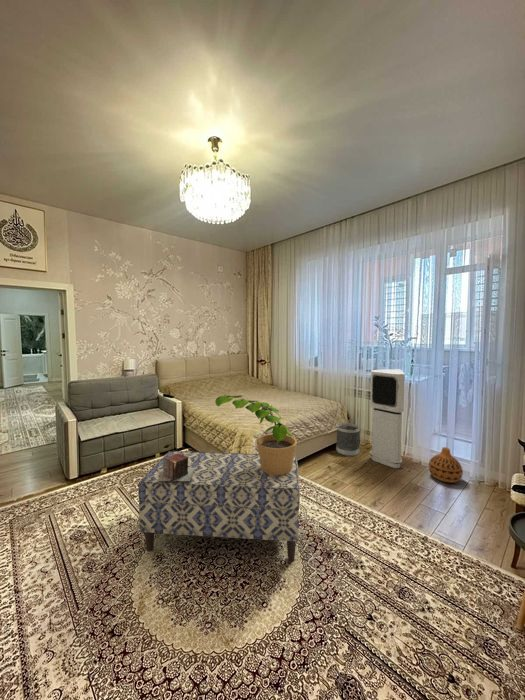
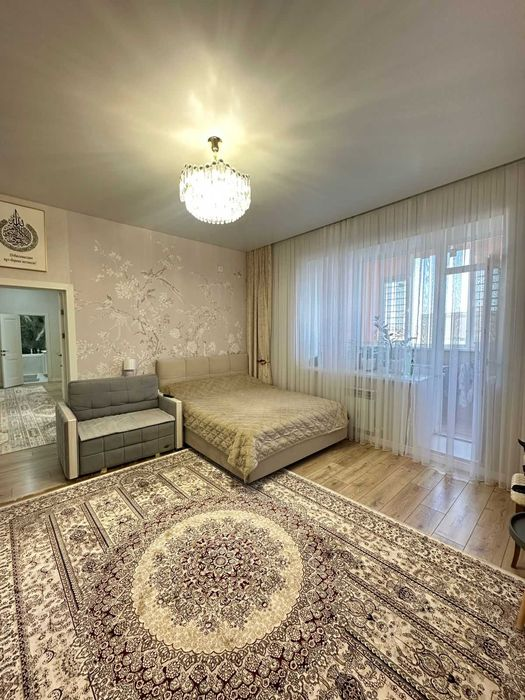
- bench [137,450,301,562]
- vase [428,446,464,484]
- air purifier [369,368,406,469]
- decorative box [157,453,194,484]
- wastebasket [335,422,361,457]
- potted plant [214,394,298,475]
